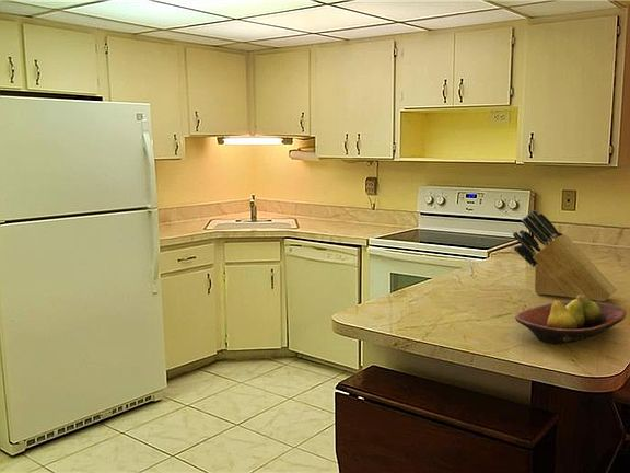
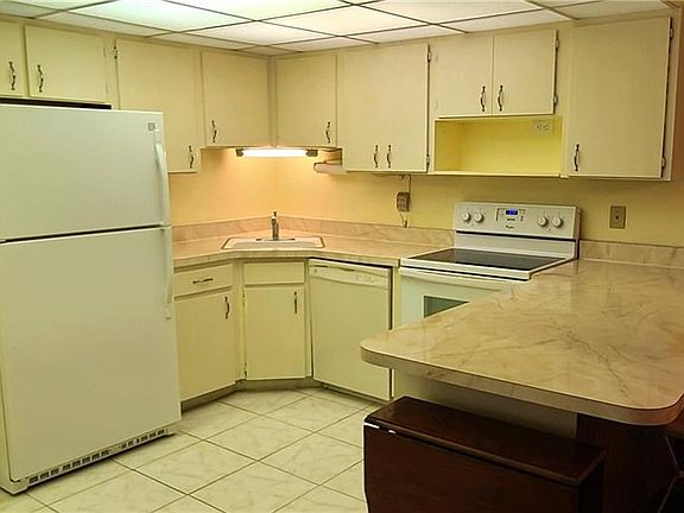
- fruit bowl [514,295,628,345]
- knife block [512,209,618,302]
